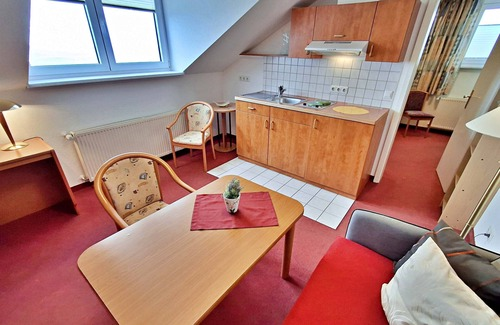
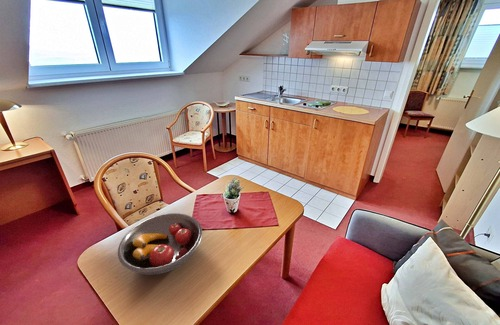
+ fruit bowl [117,212,203,276]
